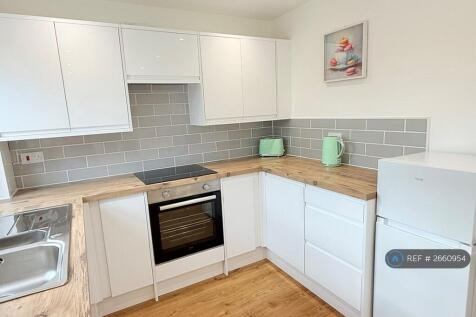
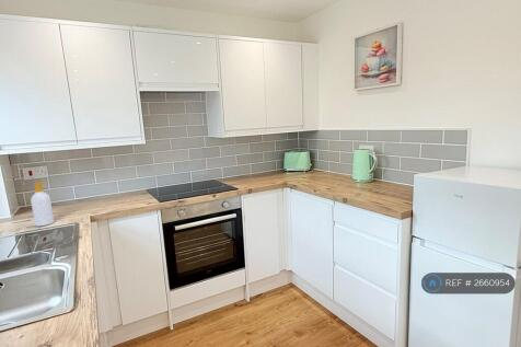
+ soap bottle [30,181,55,228]
